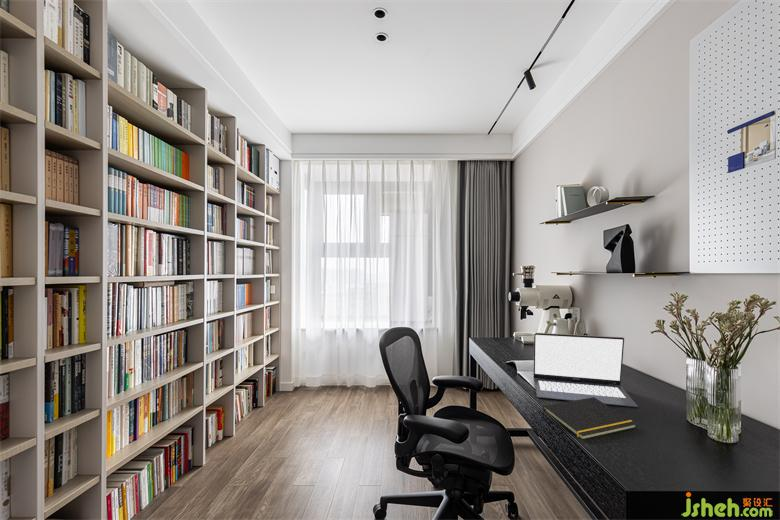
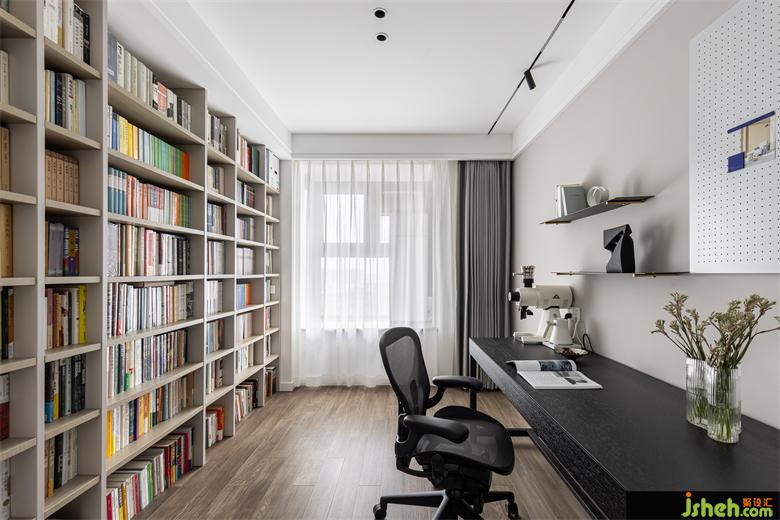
- notepad [541,397,638,441]
- laptop [532,332,639,408]
